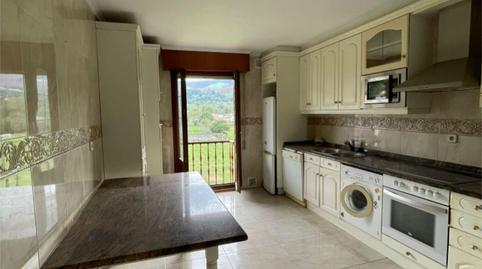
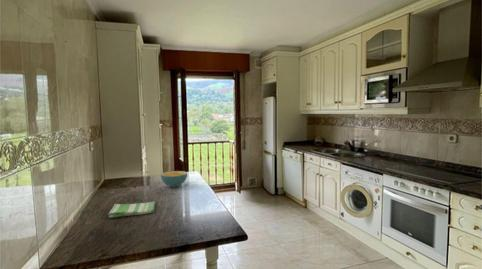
+ dish towel [108,201,156,219]
+ cereal bowl [160,170,188,188]
